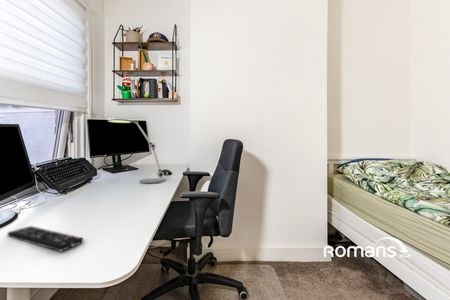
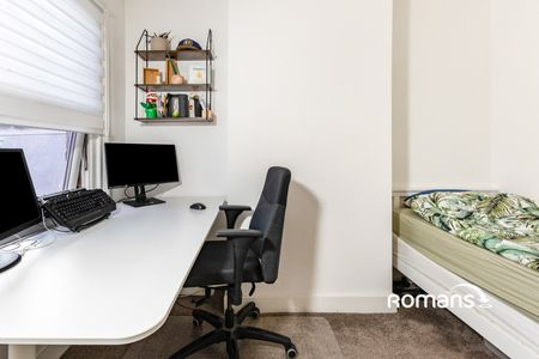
- desk lamp [106,118,167,184]
- remote control [6,225,84,252]
